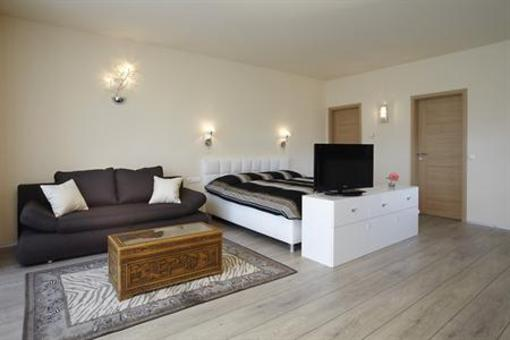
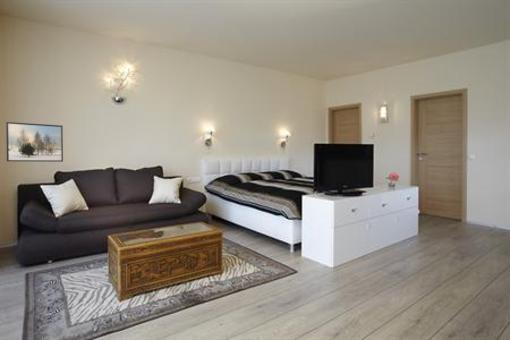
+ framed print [5,121,64,163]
